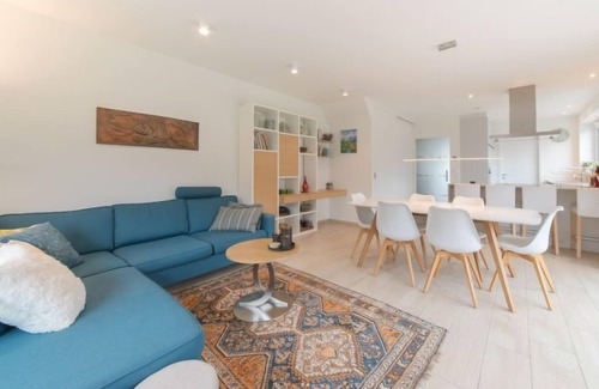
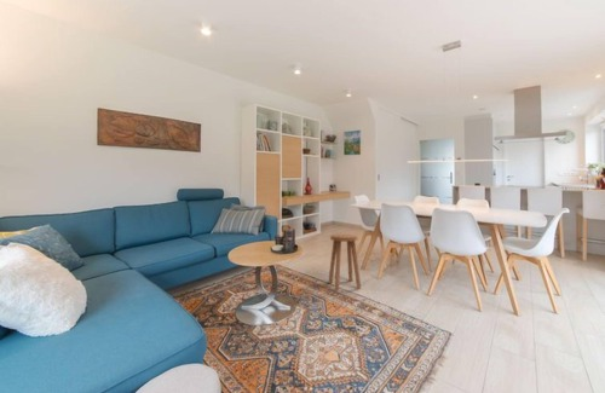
+ stool [327,232,362,291]
